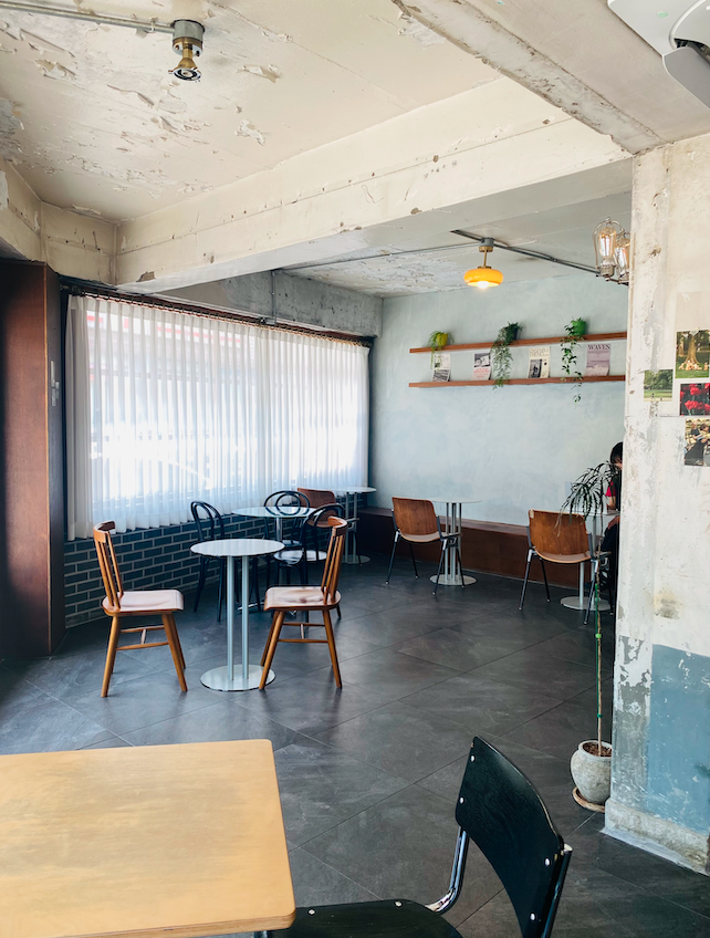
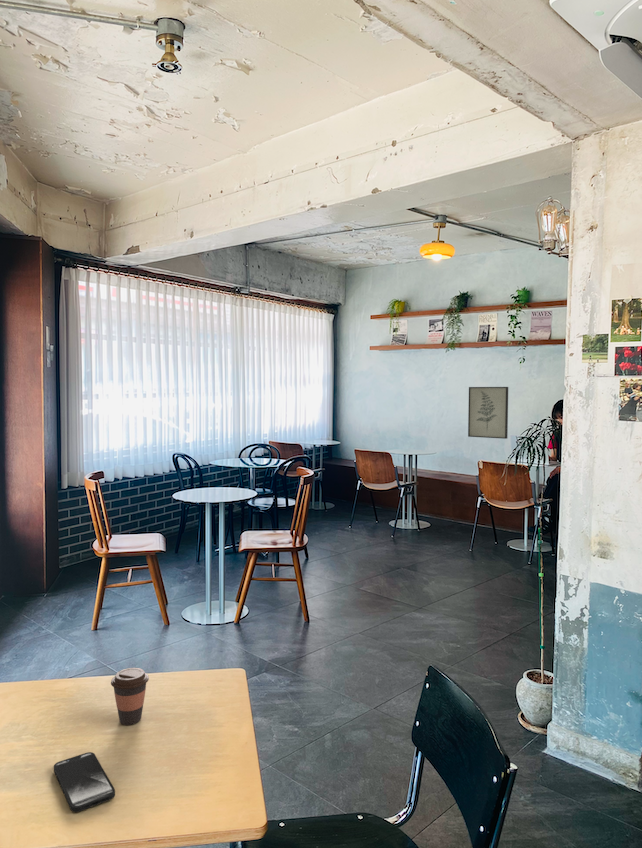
+ wall art [467,386,509,440]
+ smartphone [53,751,116,813]
+ coffee cup [110,667,150,726]
